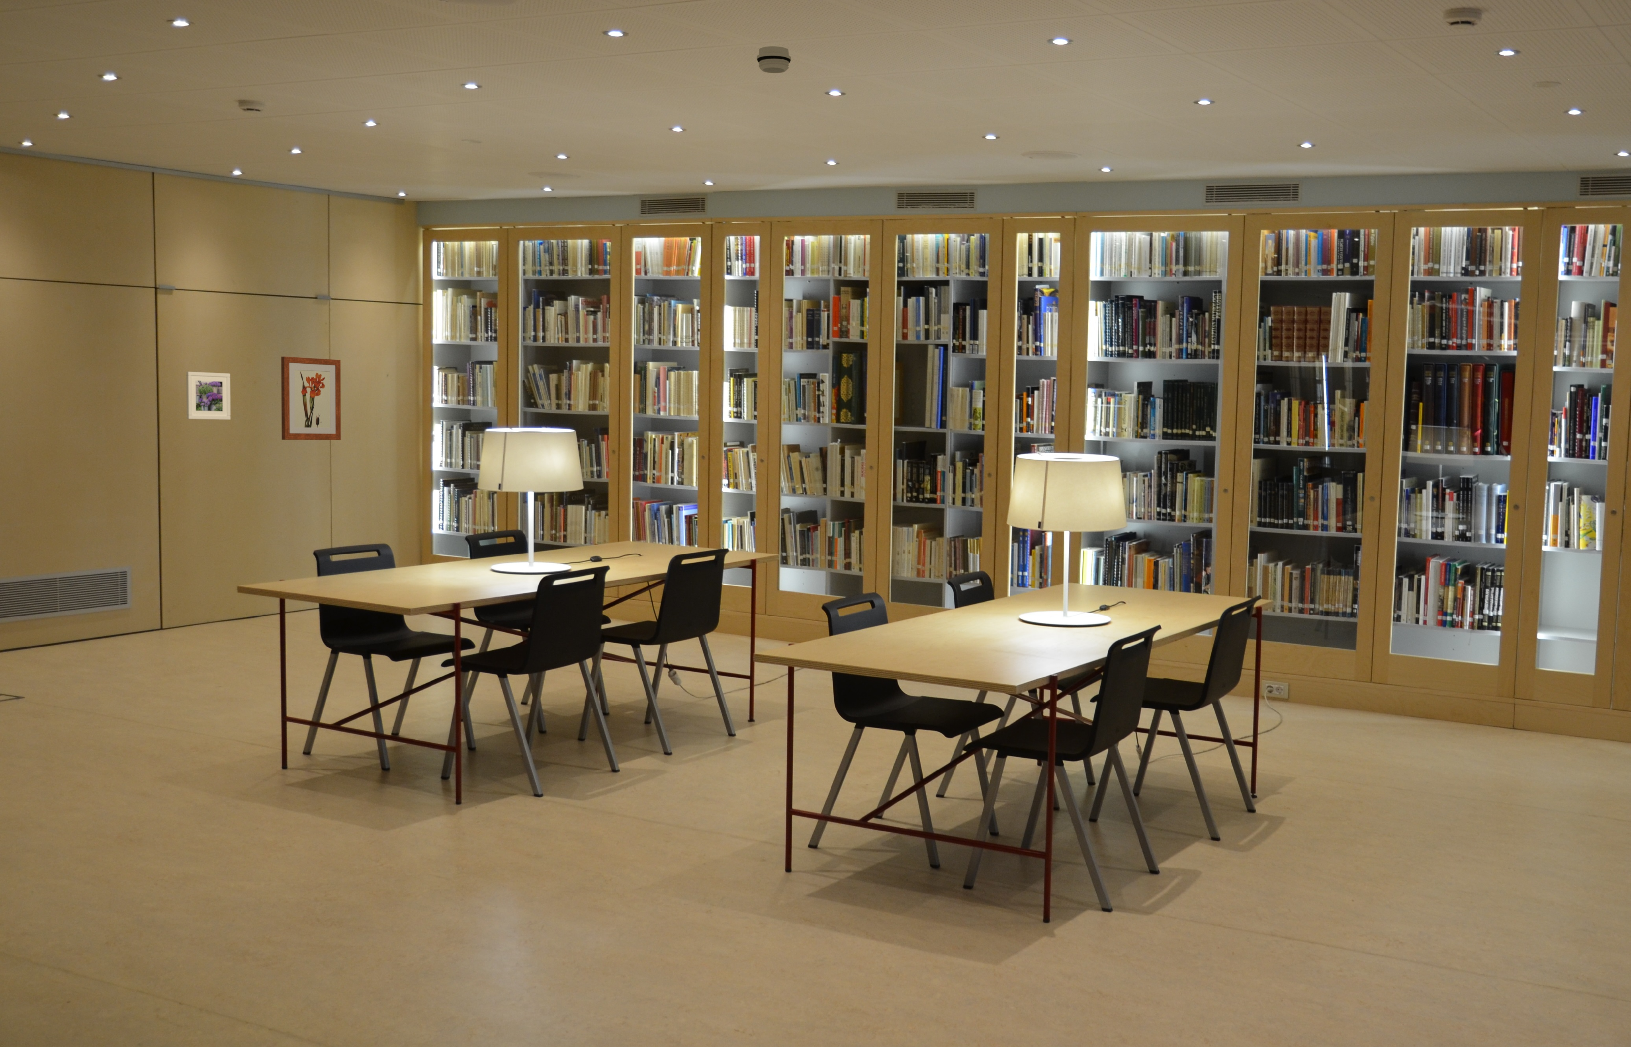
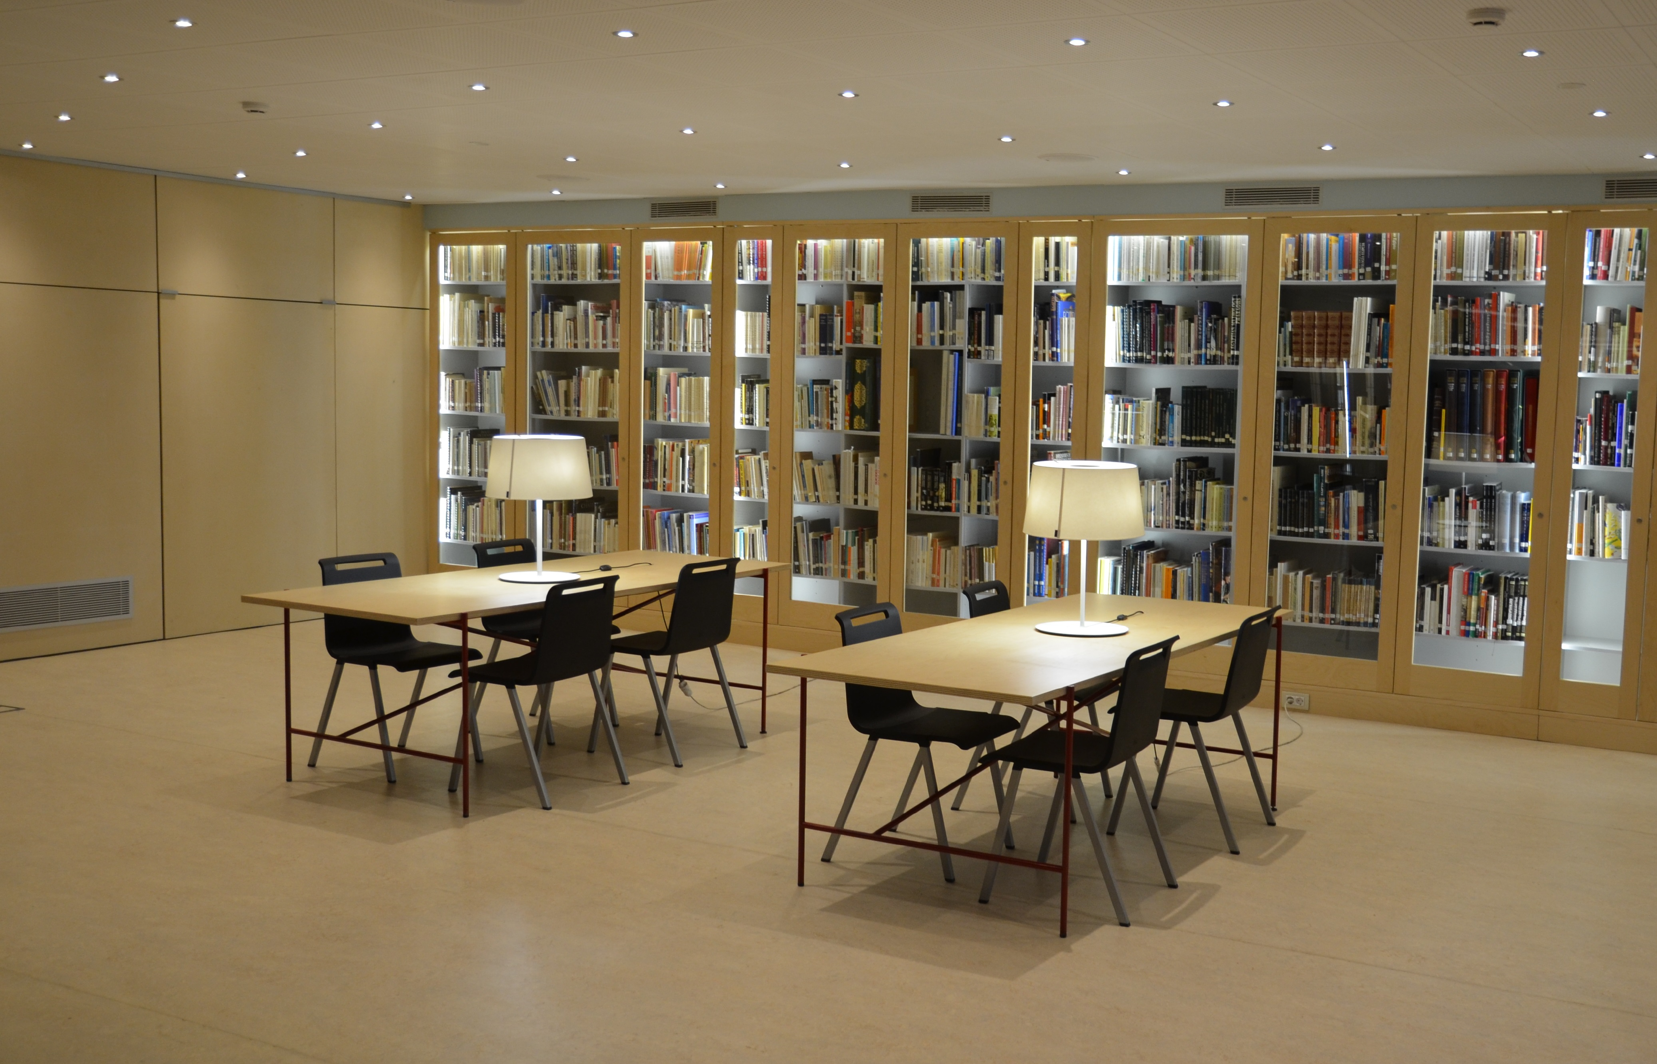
- wall art [281,357,341,441]
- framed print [185,371,231,421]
- smoke detector [756,46,792,74]
